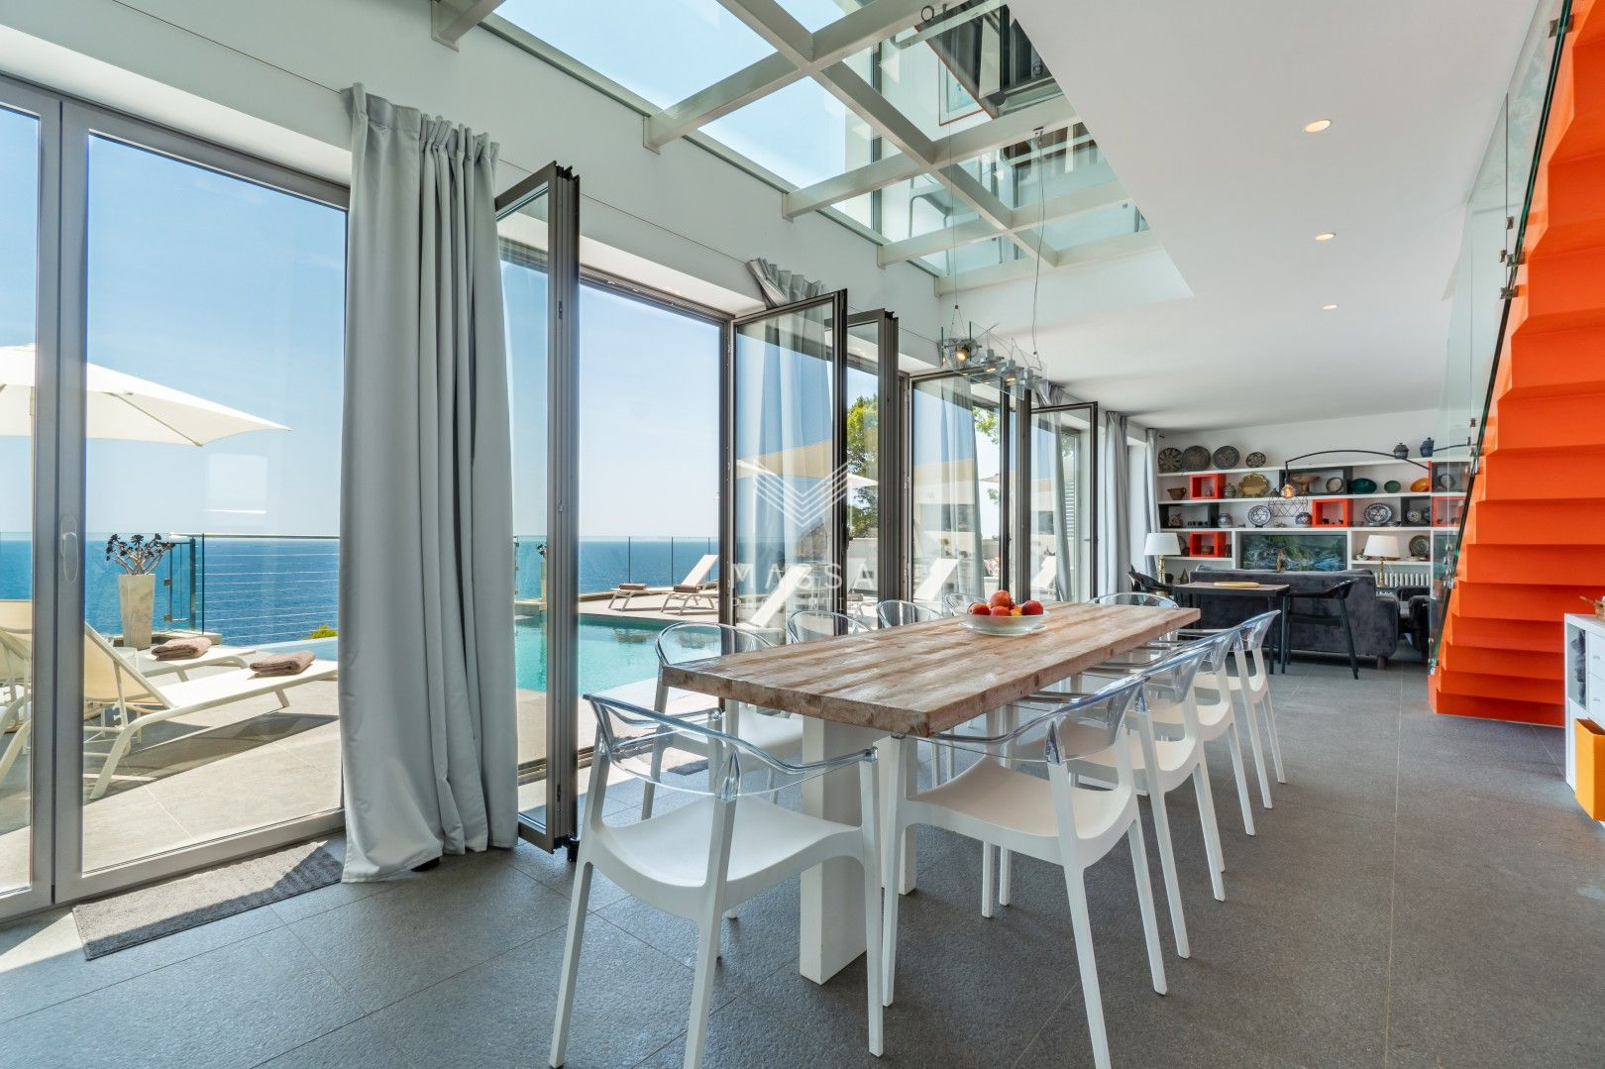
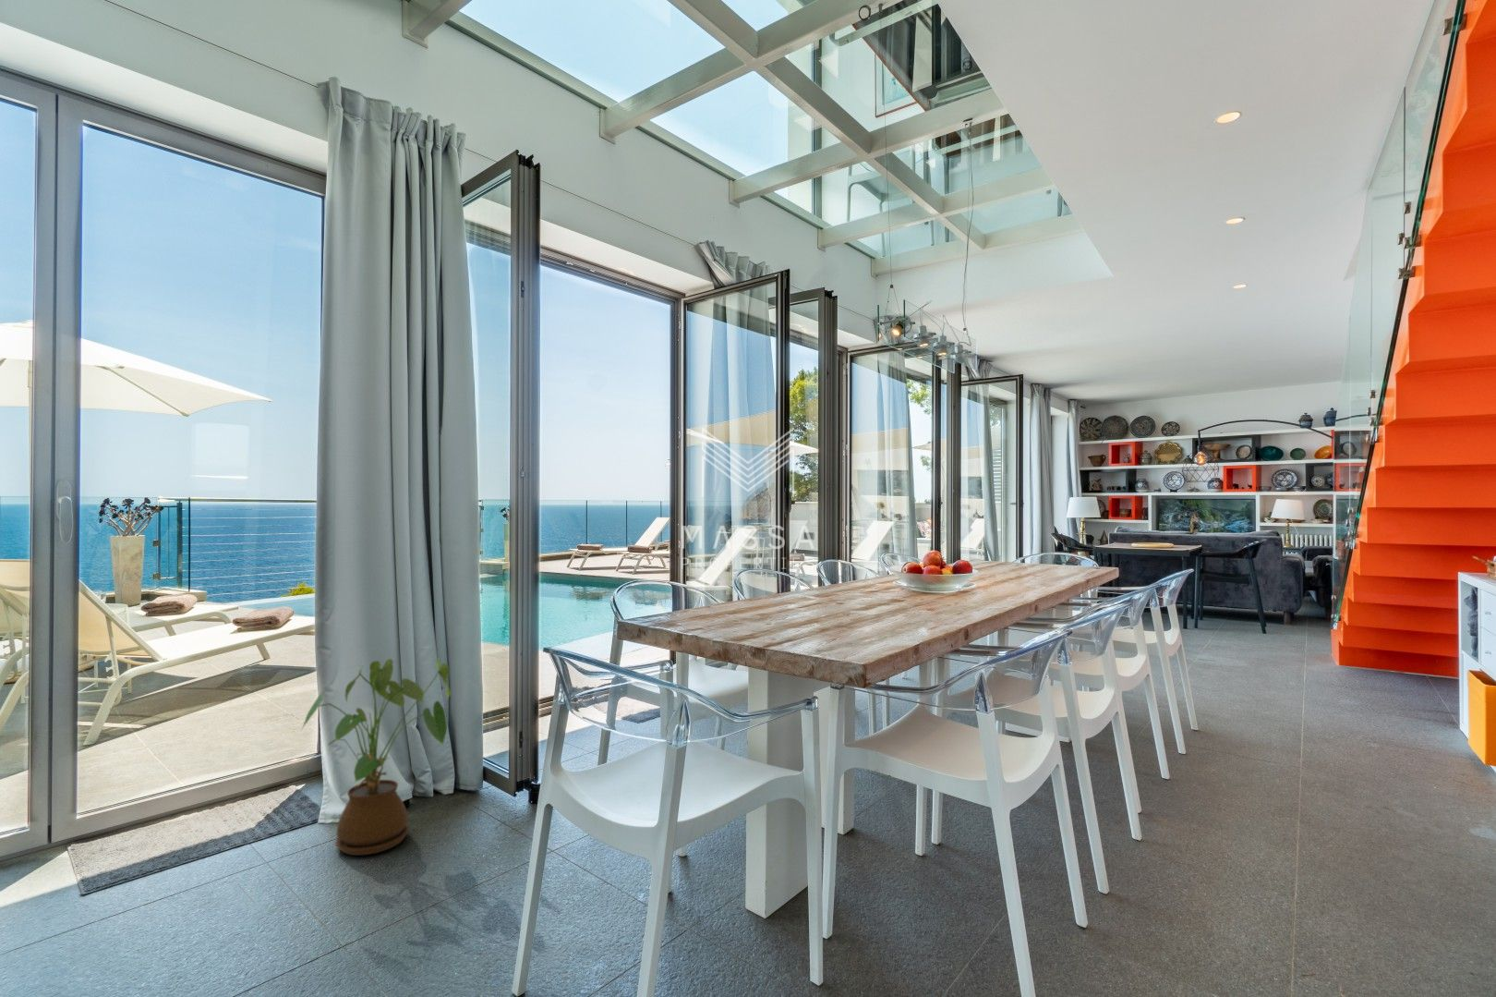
+ house plant [300,657,452,857]
